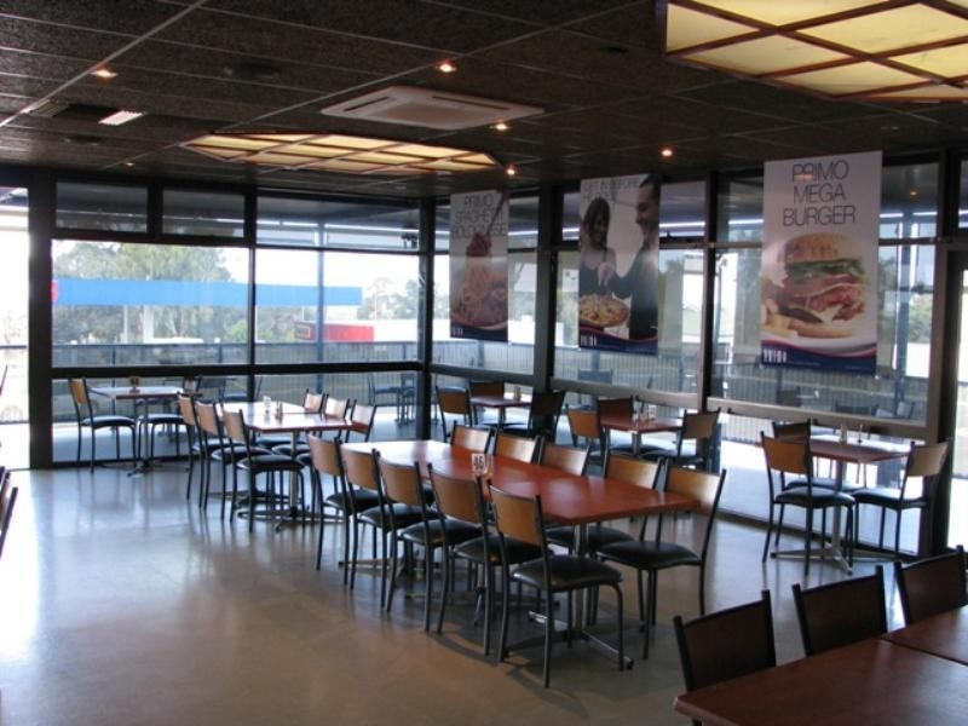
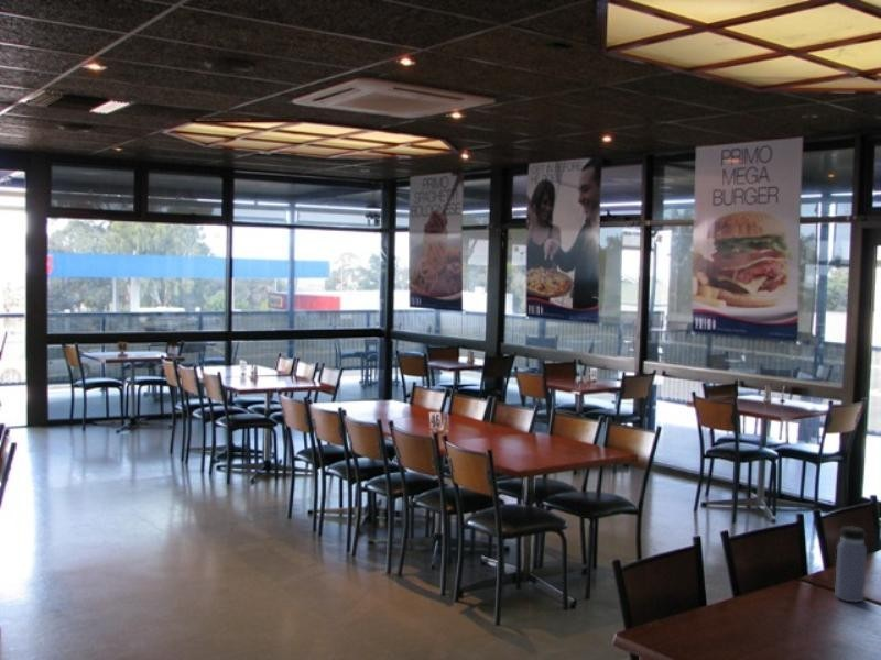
+ water bottle [834,514,868,604]
